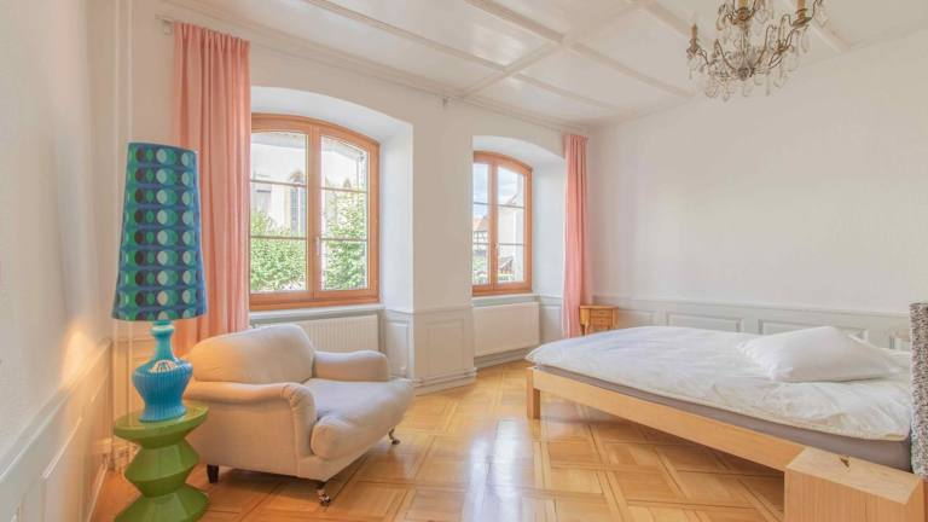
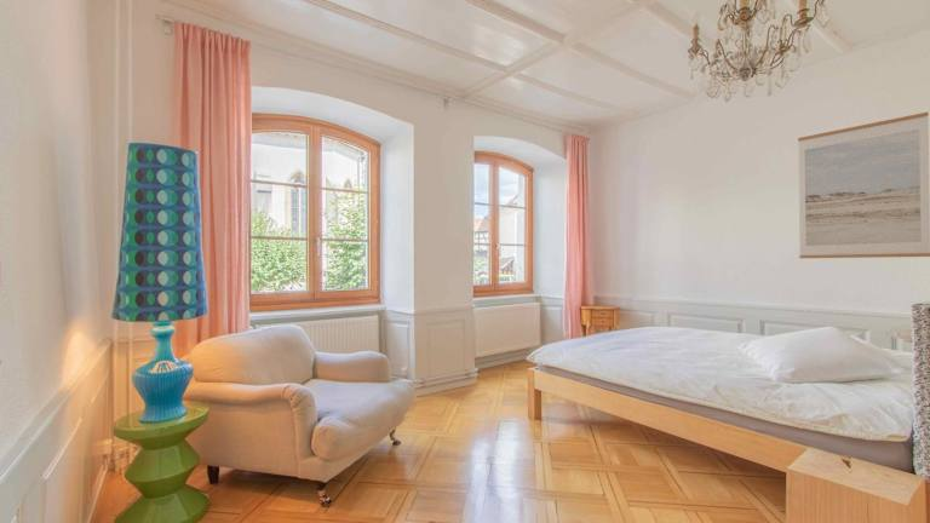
+ wall art [797,111,930,259]
